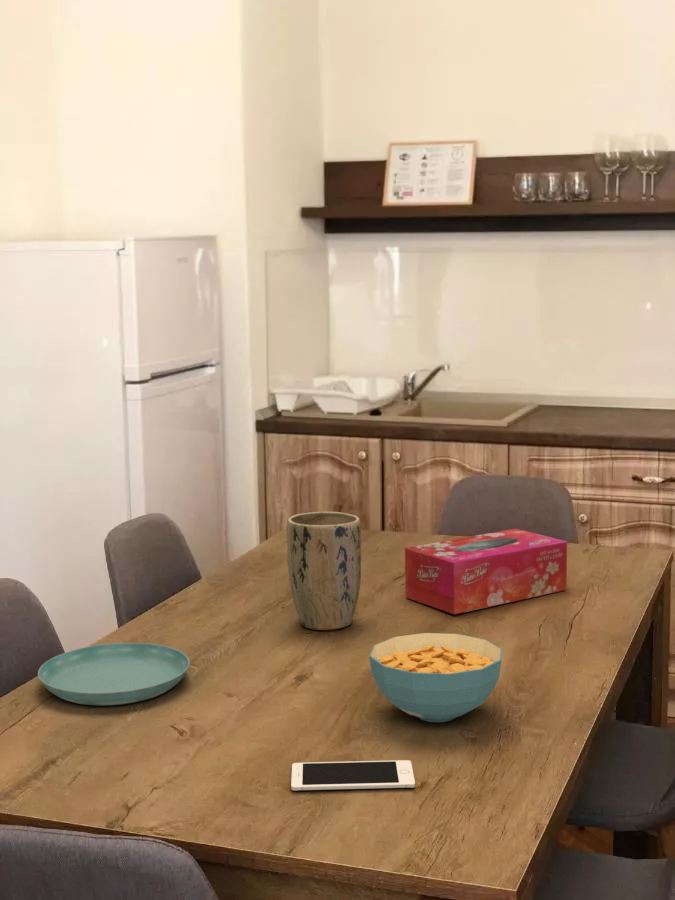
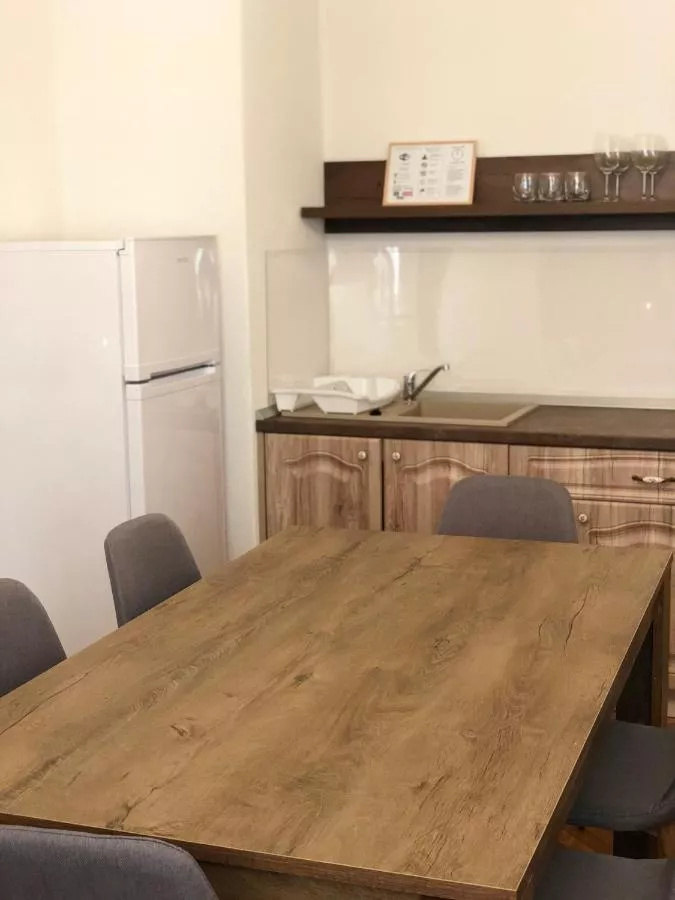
- tissue box [404,528,568,615]
- cereal bowl [368,632,503,723]
- cell phone [290,759,416,792]
- saucer [37,642,191,706]
- plant pot [286,511,362,631]
